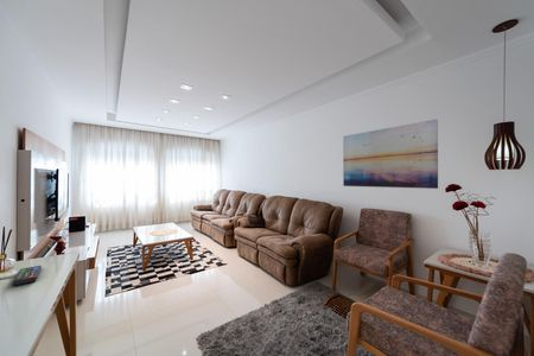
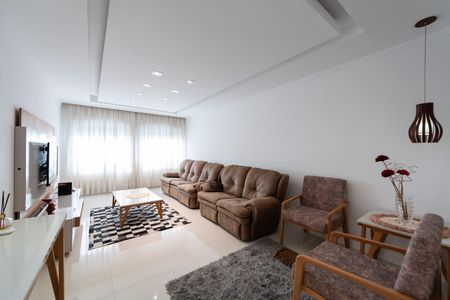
- wall art [342,119,439,190]
- remote control [11,265,43,287]
